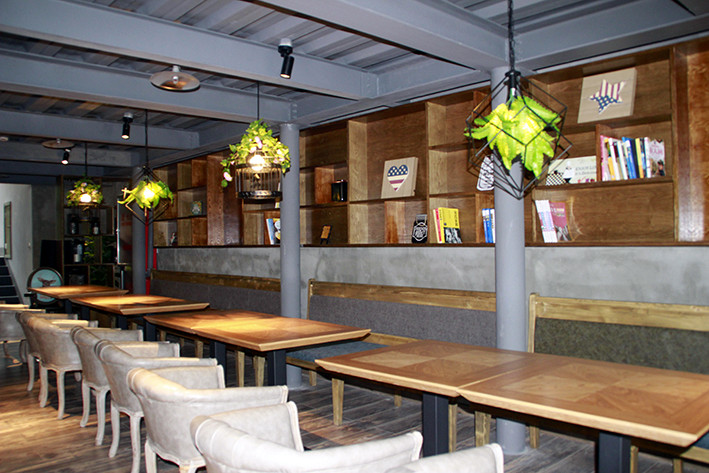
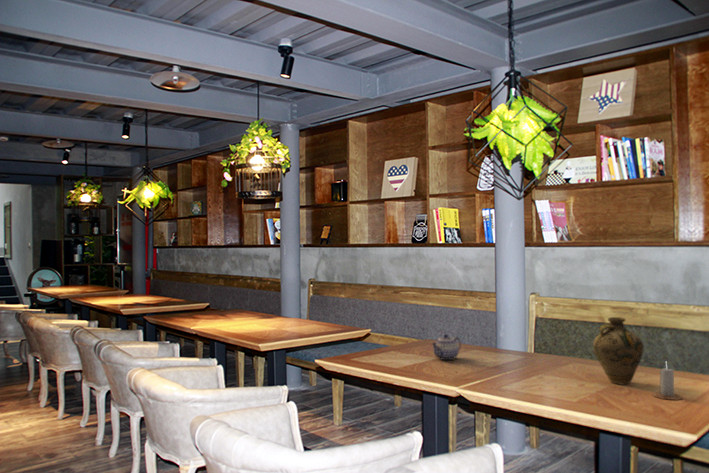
+ teapot [430,333,462,361]
+ jug [592,316,645,386]
+ candle [652,362,684,401]
